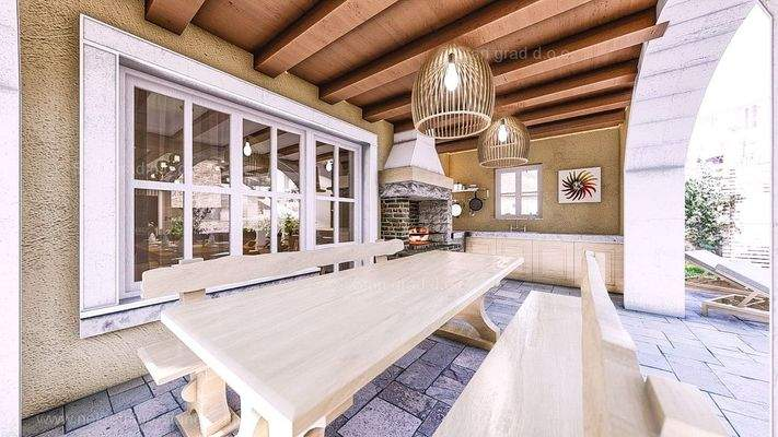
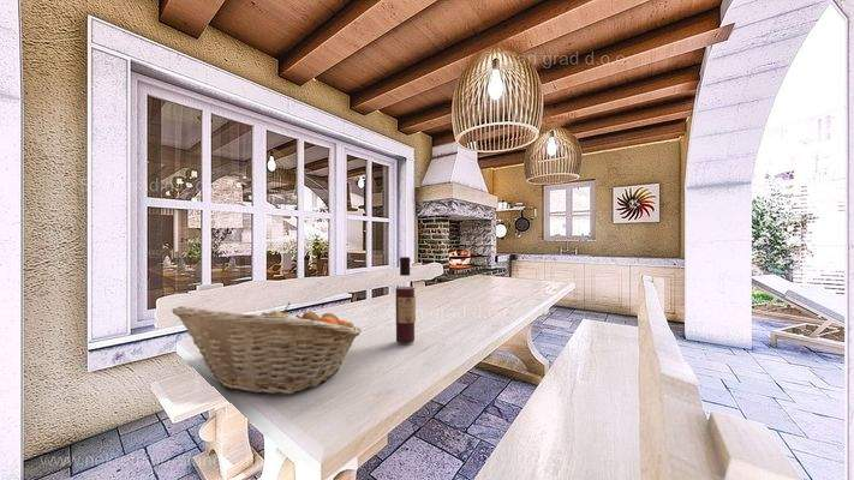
+ fruit basket [172,301,363,396]
+ wine bottle [395,256,417,344]
